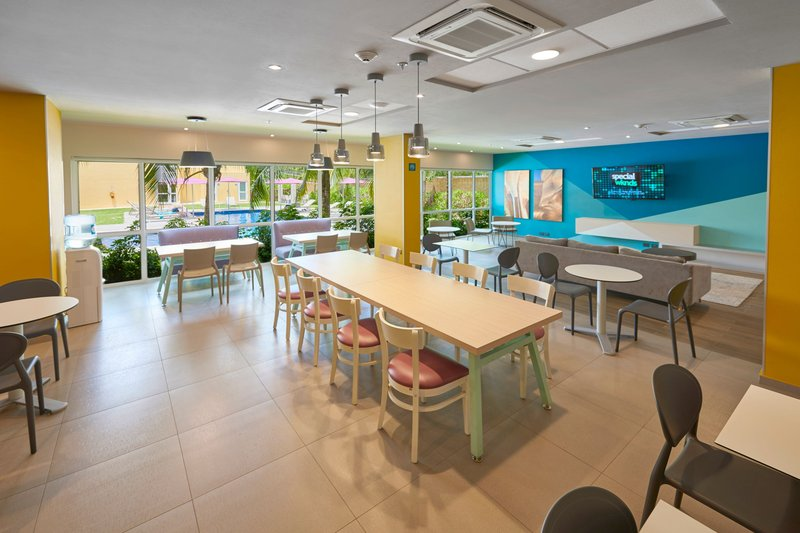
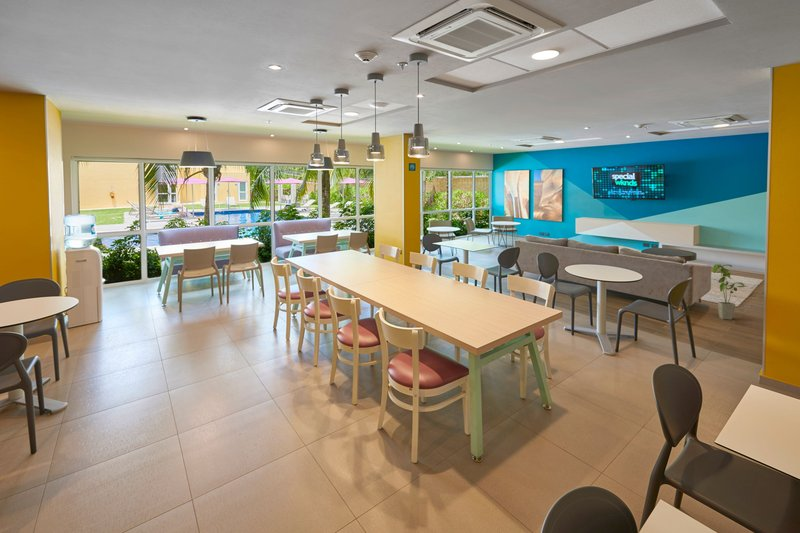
+ house plant [712,263,748,321]
